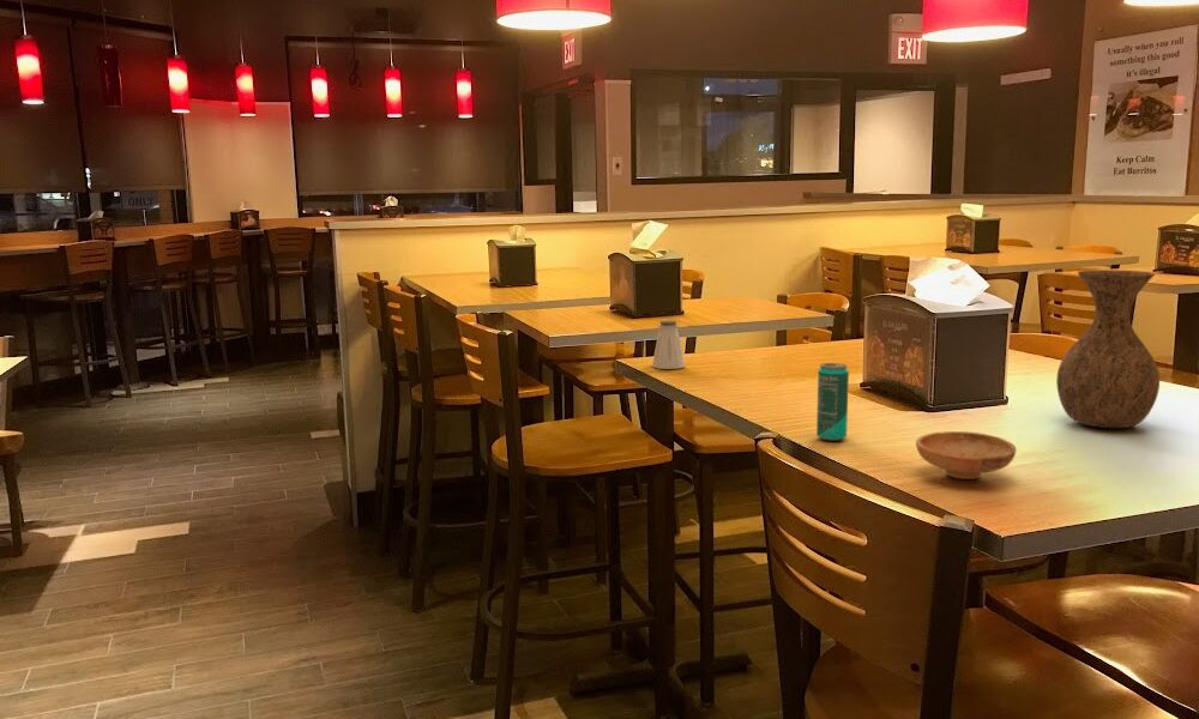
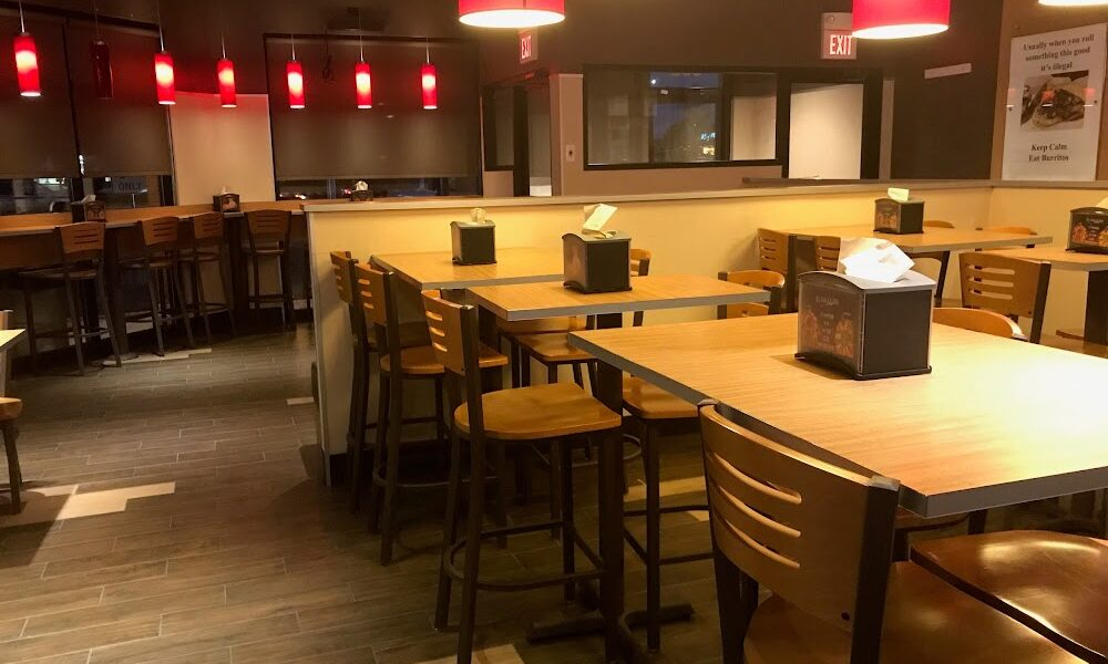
- vase [1055,268,1161,429]
- beverage can [815,362,850,442]
- bowl [915,430,1018,481]
- saltshaker [651,319,686,370]
